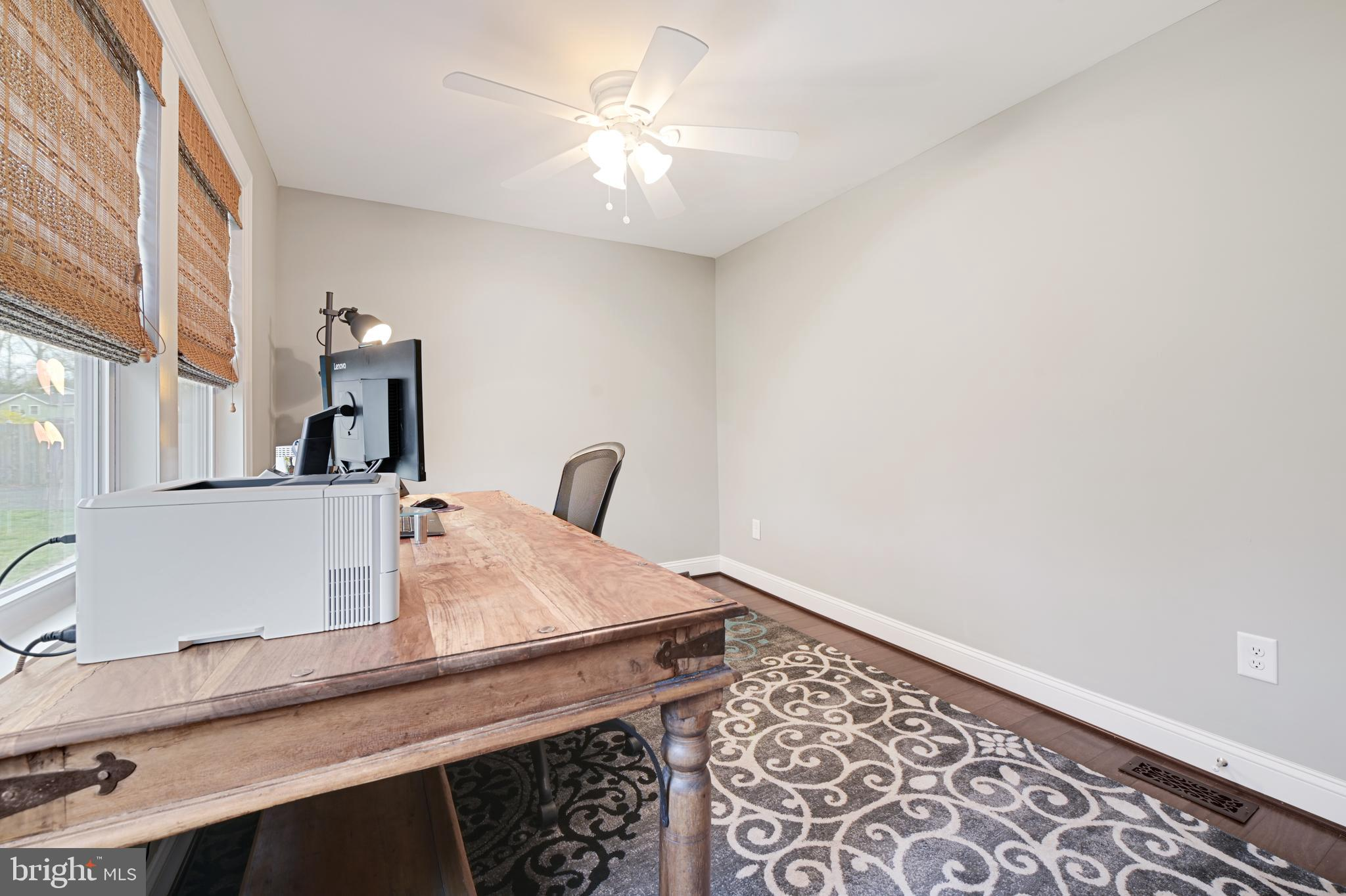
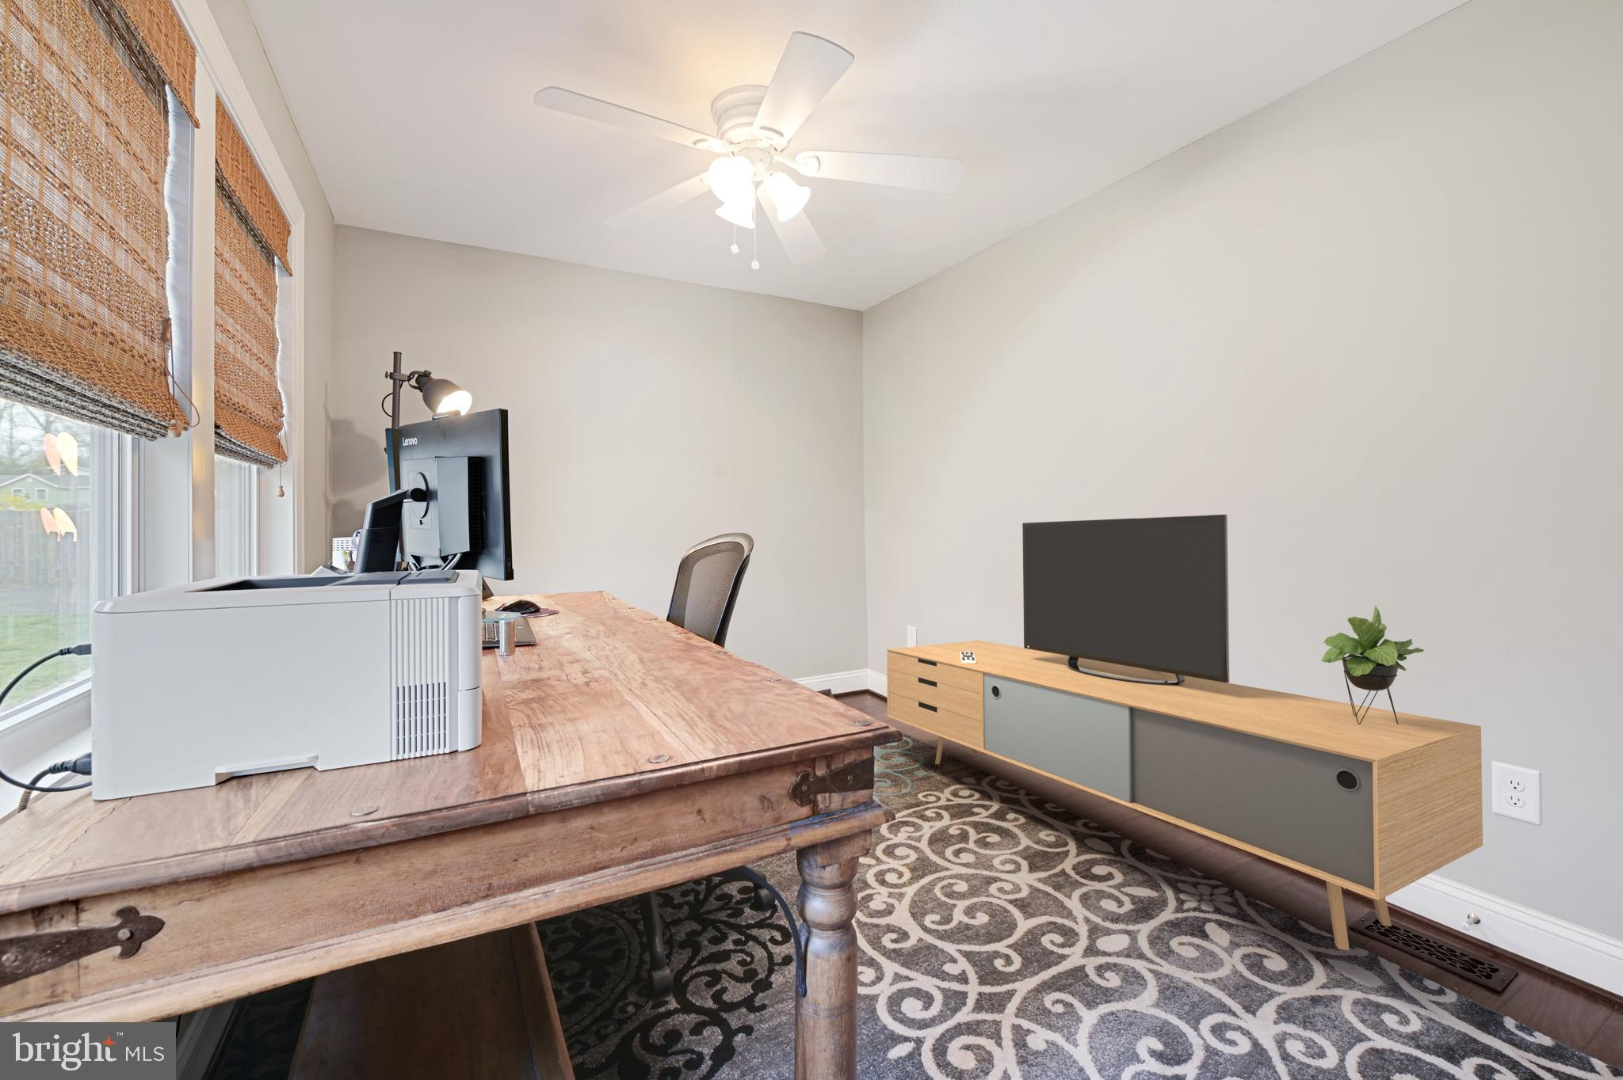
+ media console [886,513,1483,952]
